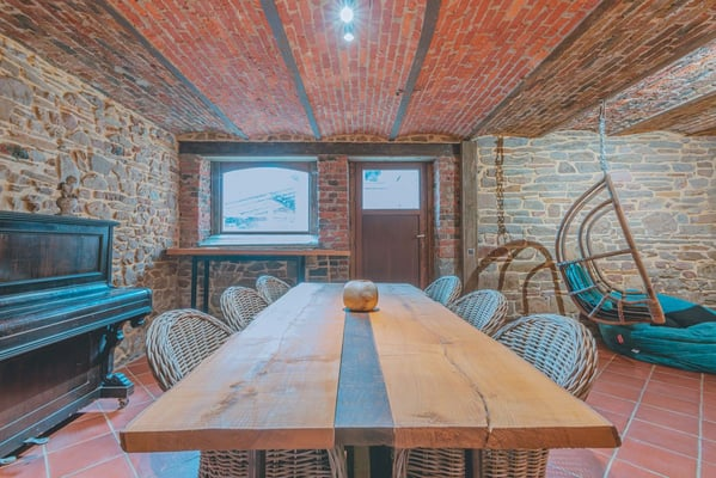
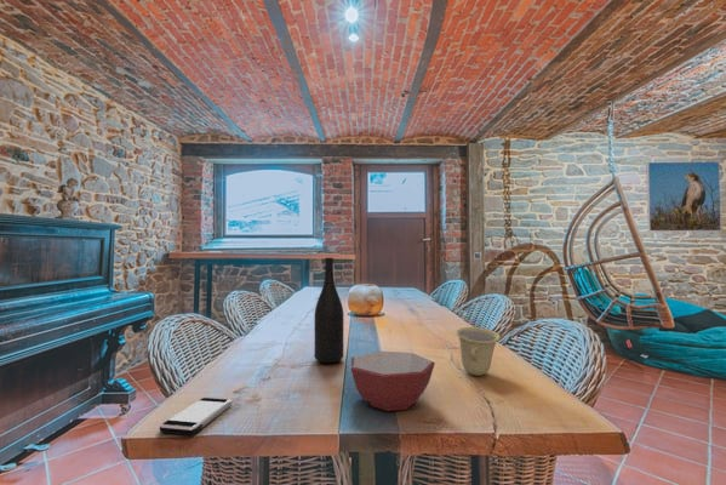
+ cup [455,326,502,377]
+ wine bottle [314,257,344,364]
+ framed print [645,160,722,232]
+ bowl [349,350,436,412]
+ smartphone [159,396,233,436]
